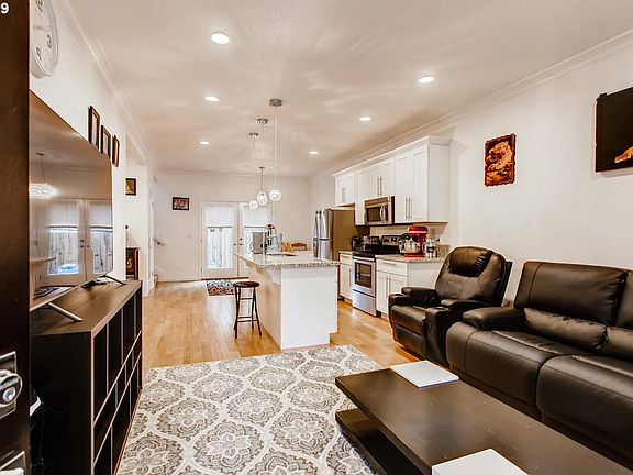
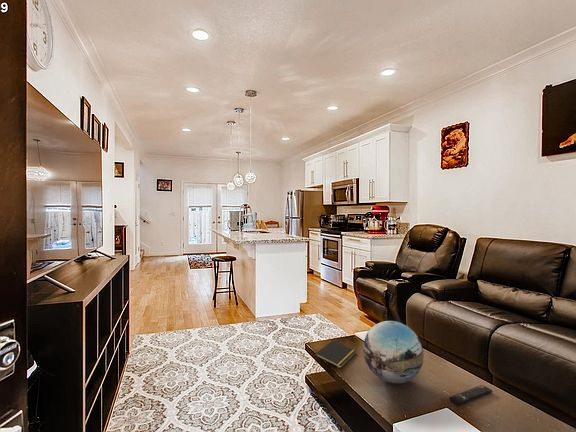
+ decorative orb [362,320,425,384]
+ notepad [314,340,357,369]
+ remote control [448,384,493,406]
